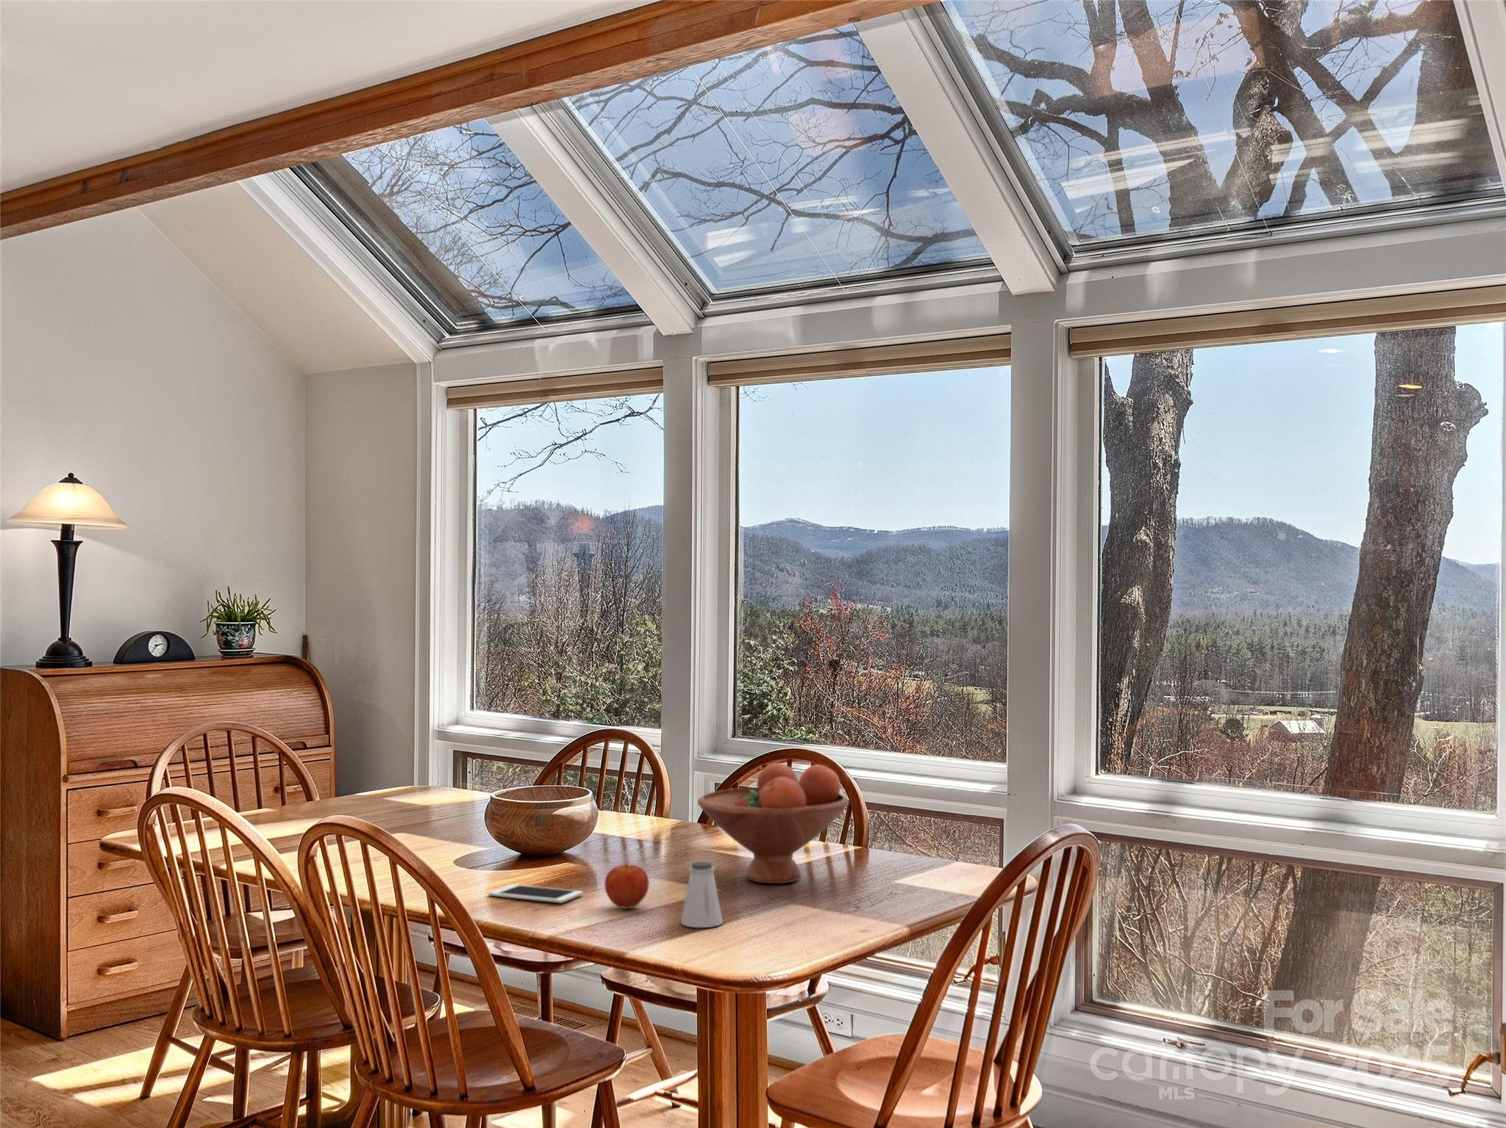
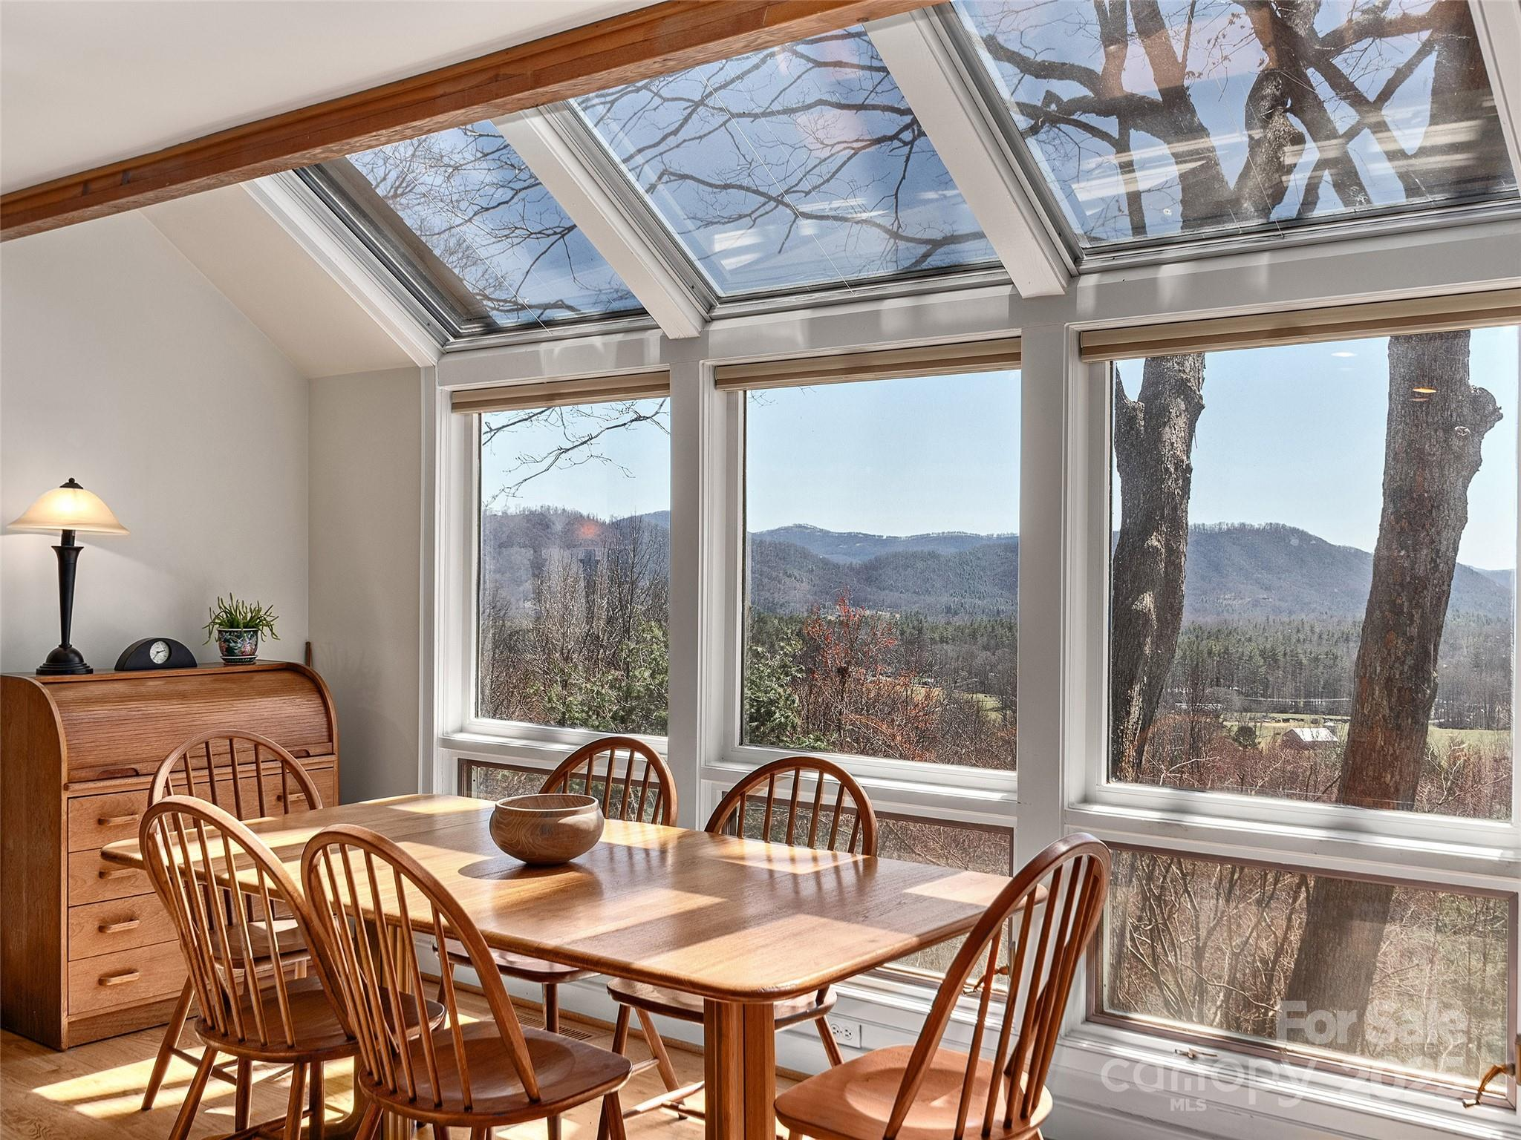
- saltshaker [681,860,723,928]
- fruit bowl [697,762,849,884]
- apple [604,863,650,910]
- cell phone [487,884,583,904]
